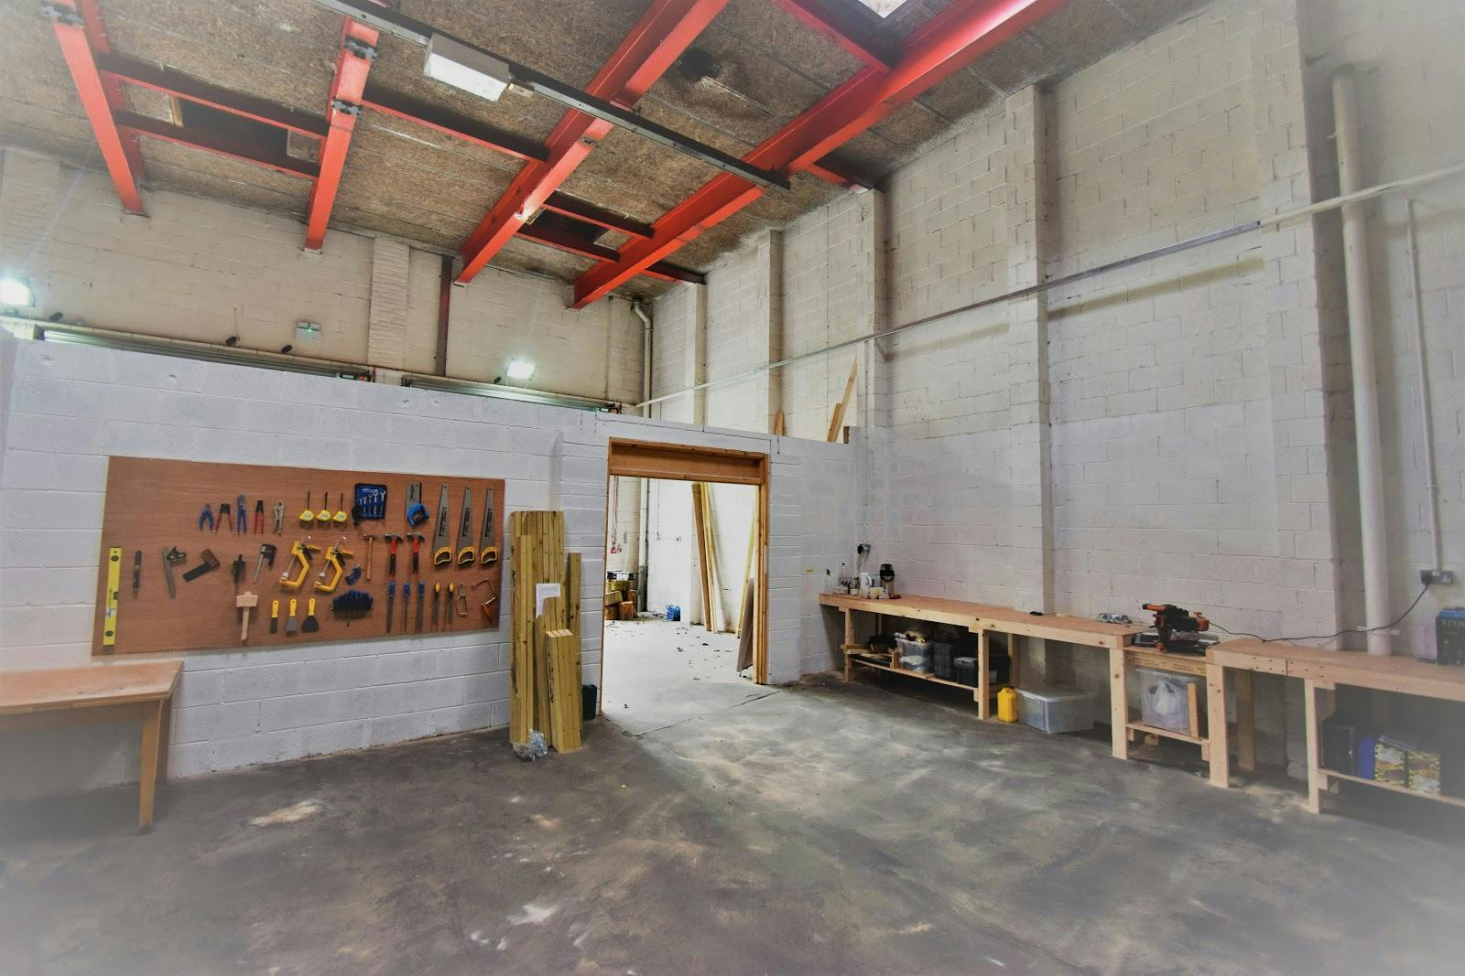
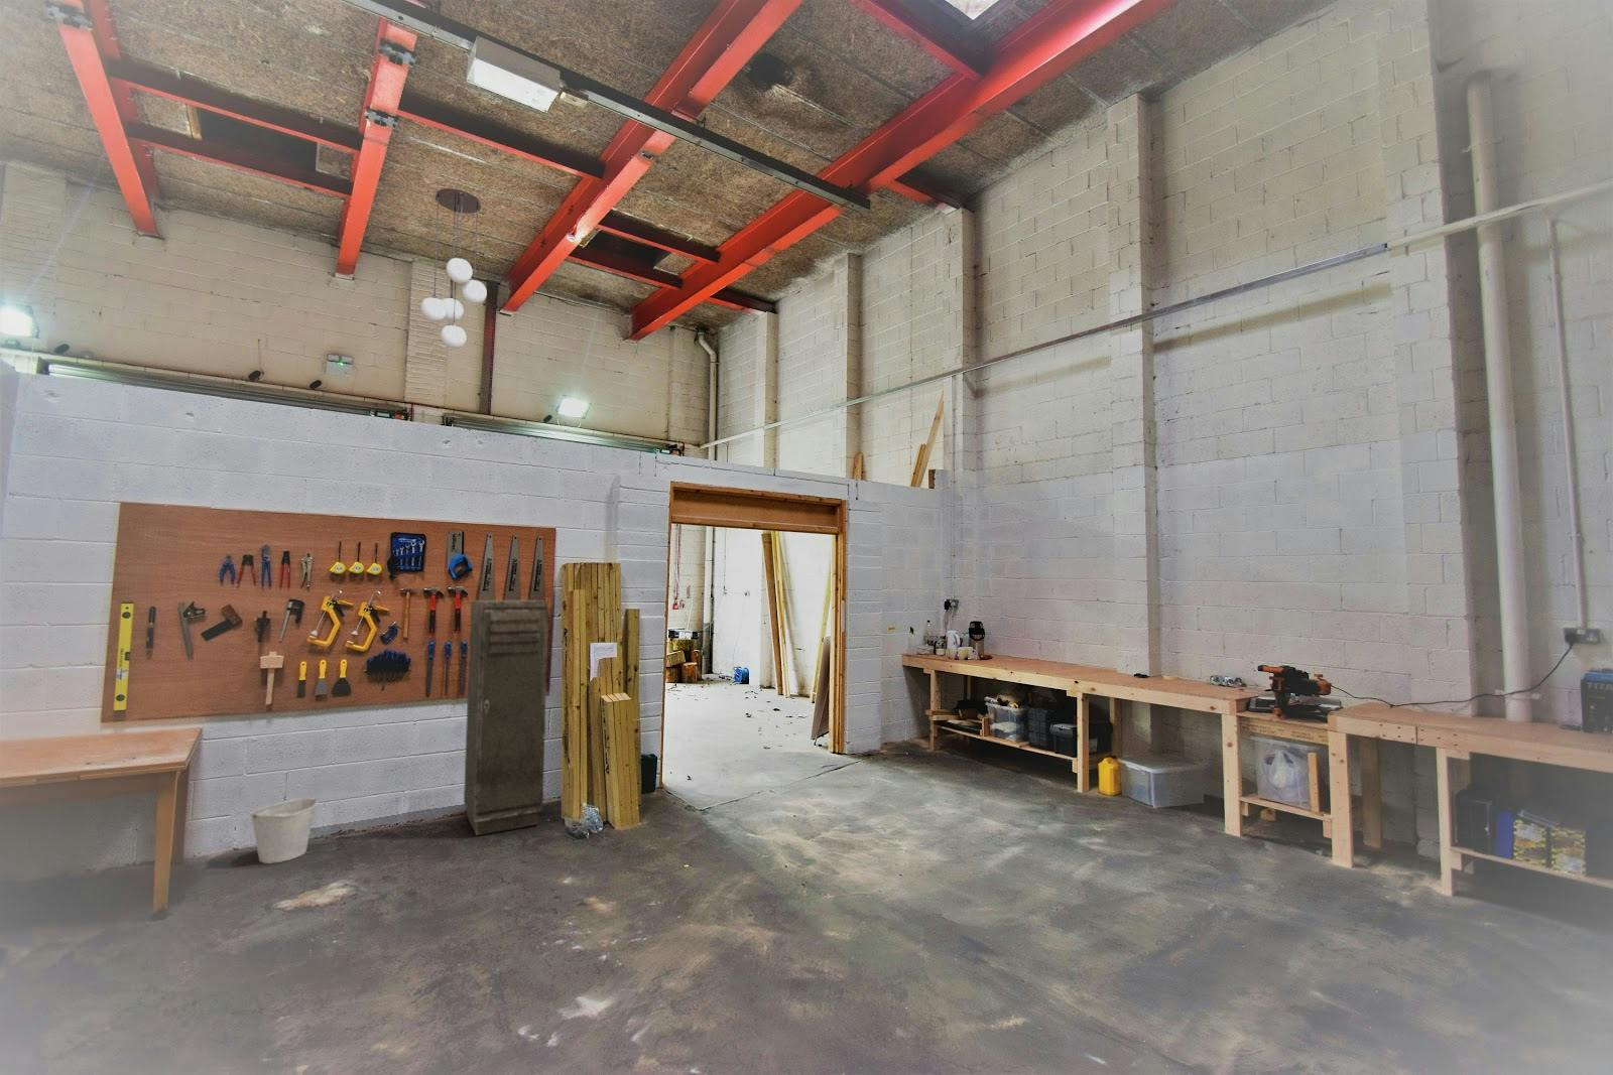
+ storage cabinet [463,600,550,836]
+ light fixture [419,187,488,349]
+ bucket [248,795,318,864]
